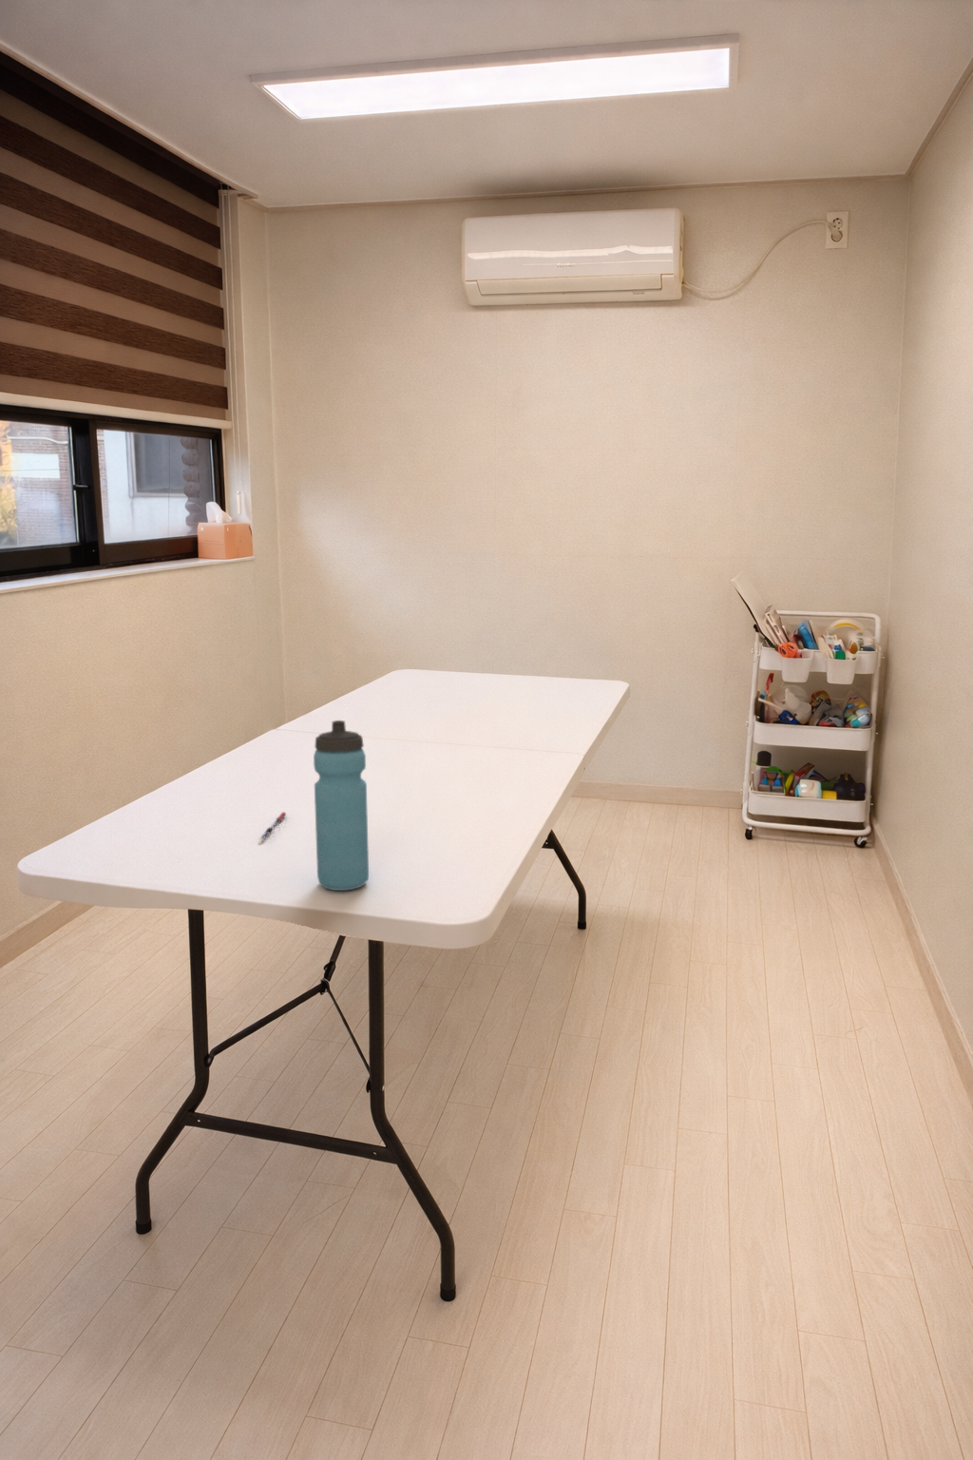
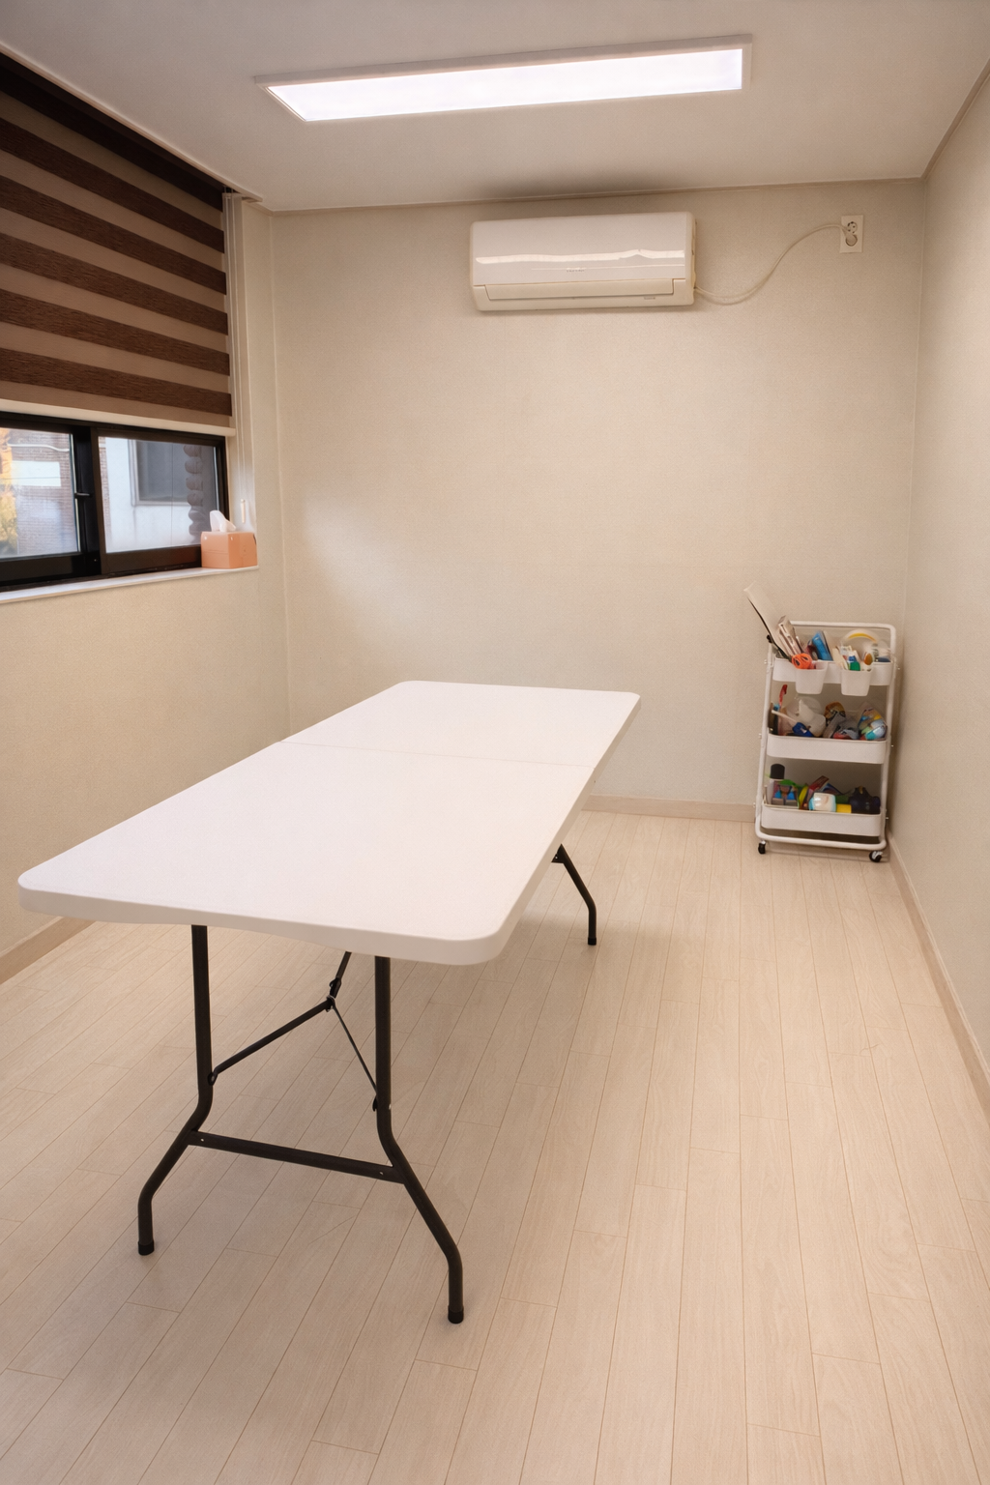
- pen [258,810,287,841]
- water bottle [313,719,369,892]
